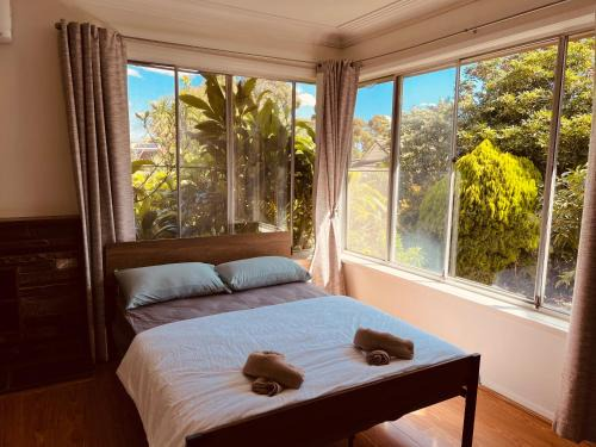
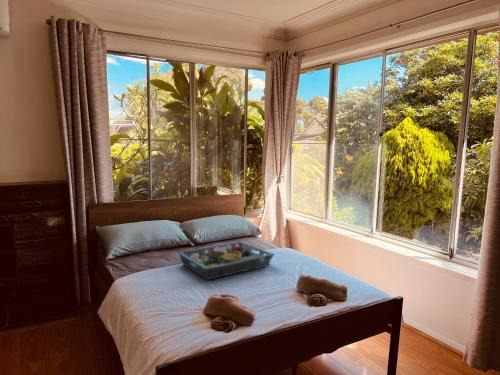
+ serving tray [178,240,276,281]
